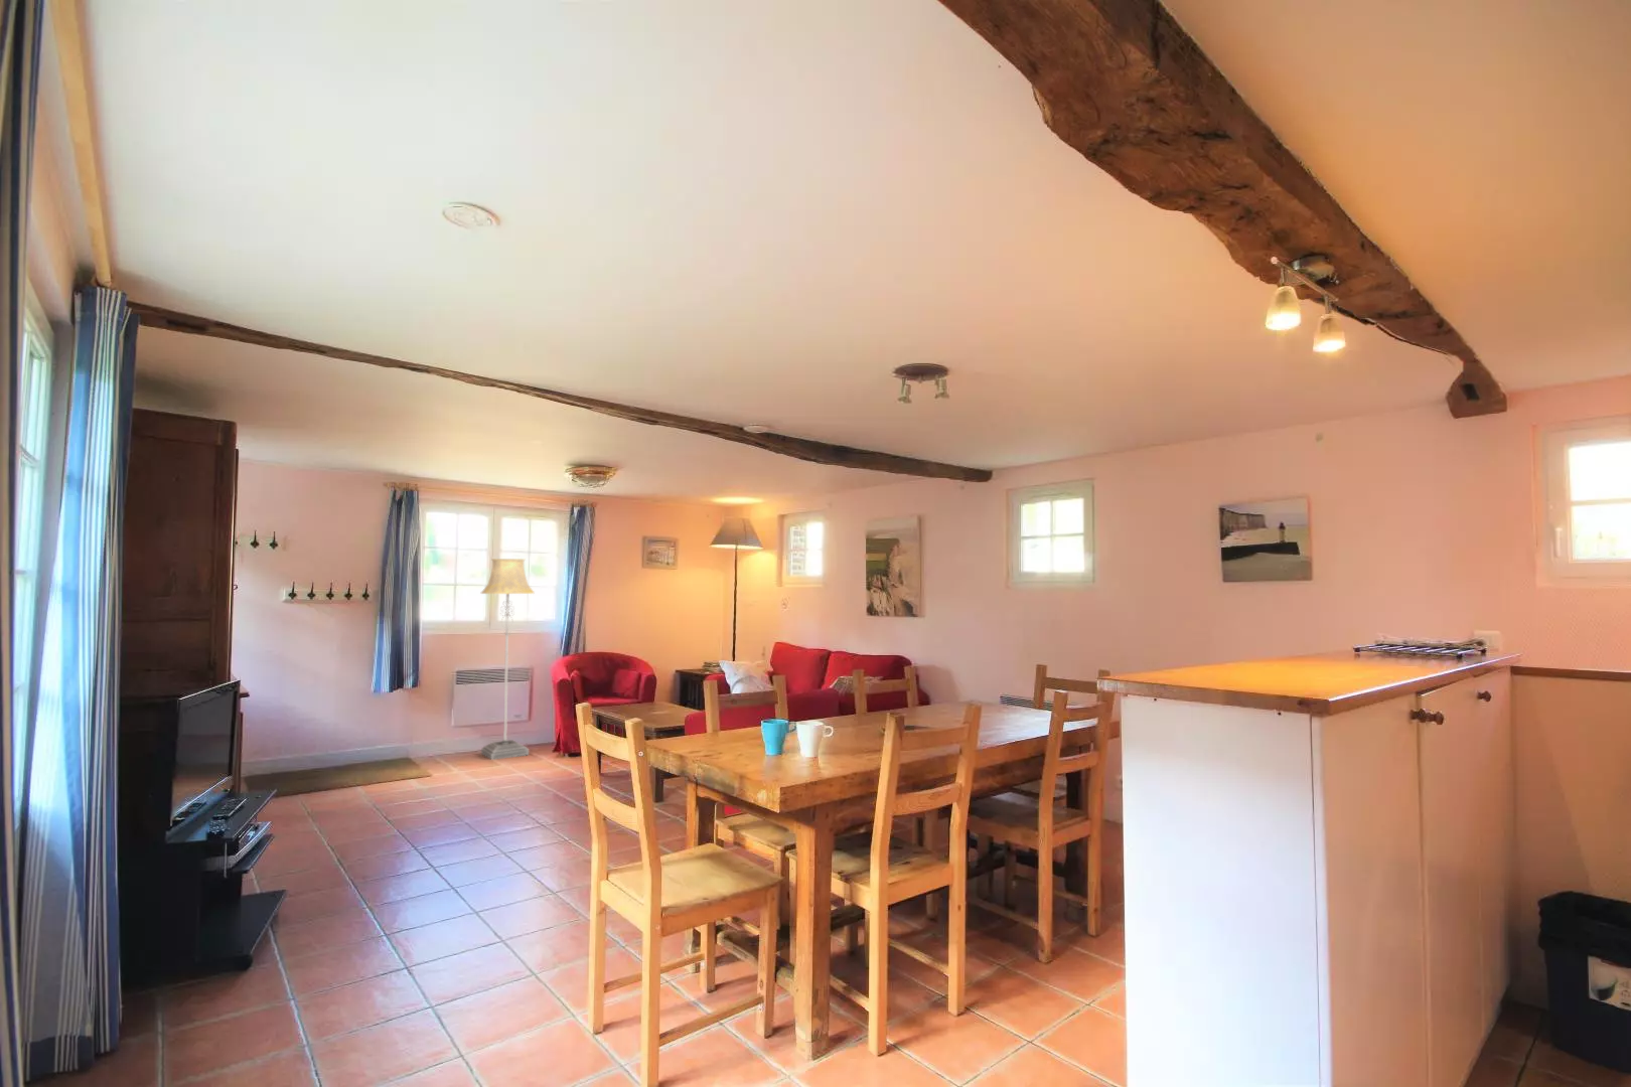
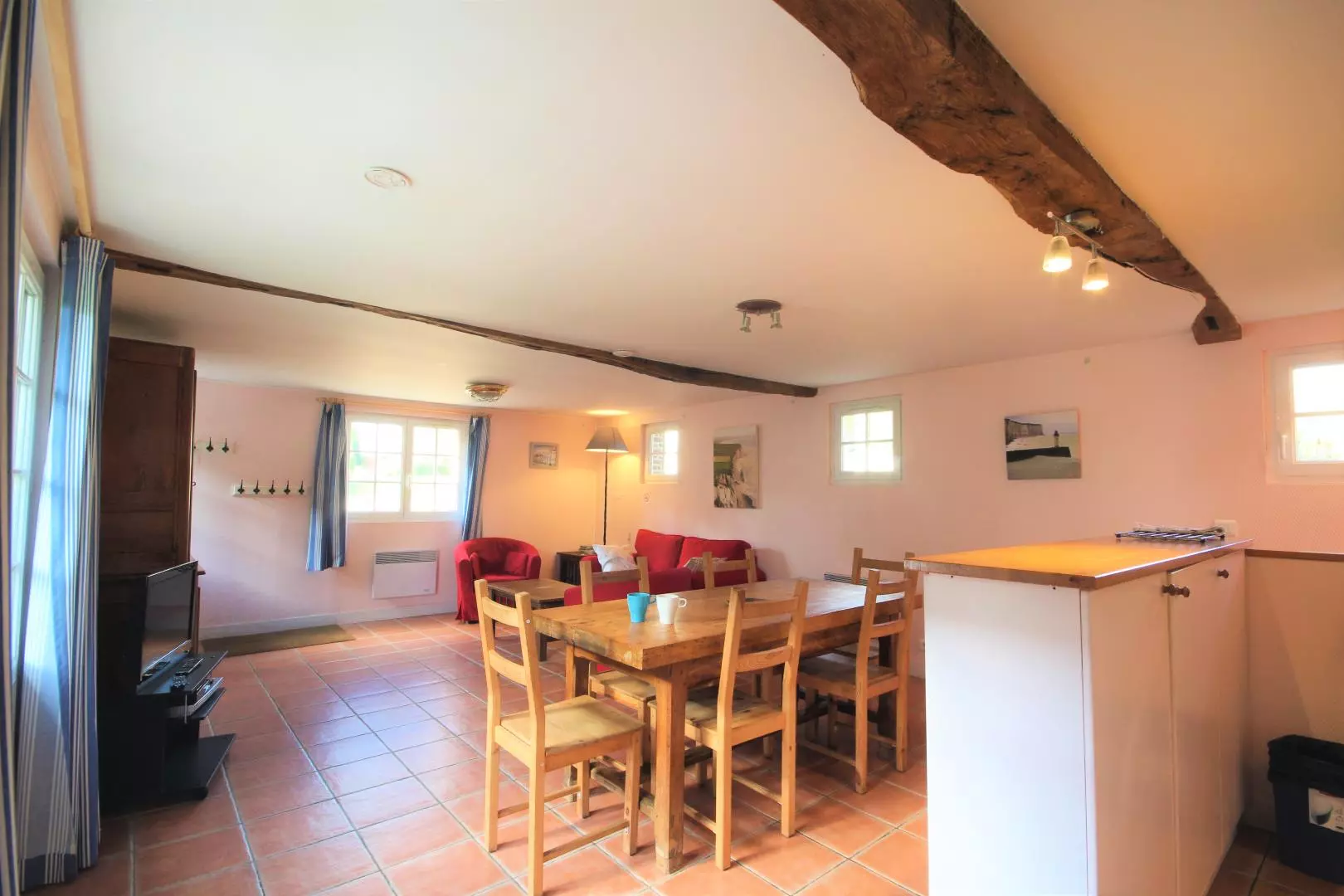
- floor lamp [481,558,535,761]
